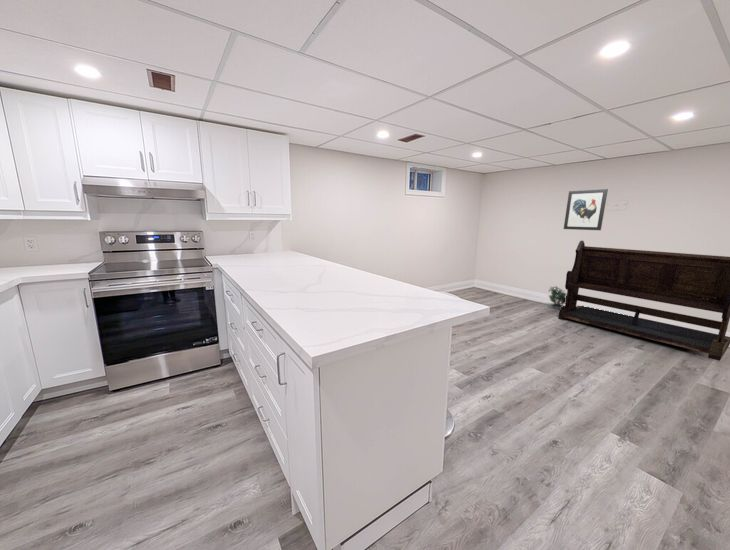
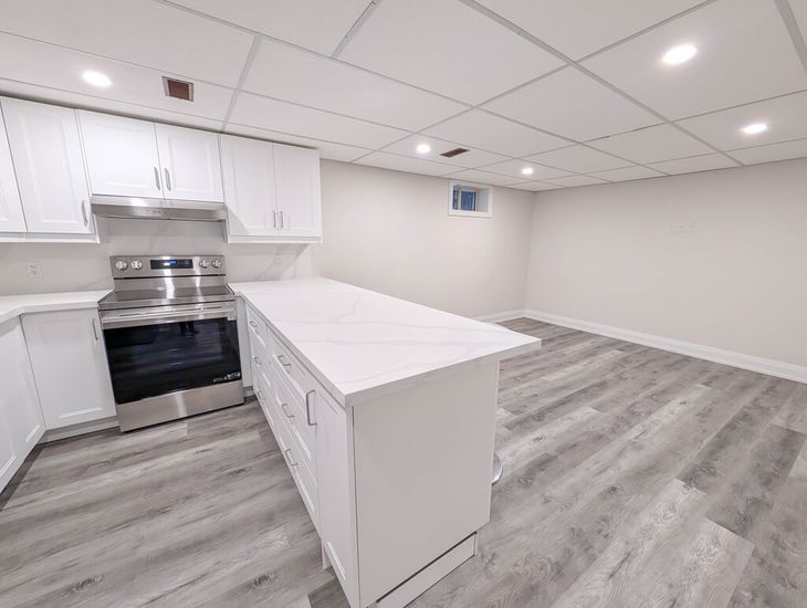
- potted plant [547,285,567,311]
- wall art [563,188,609,231]
- bench [557,240,730,362]
